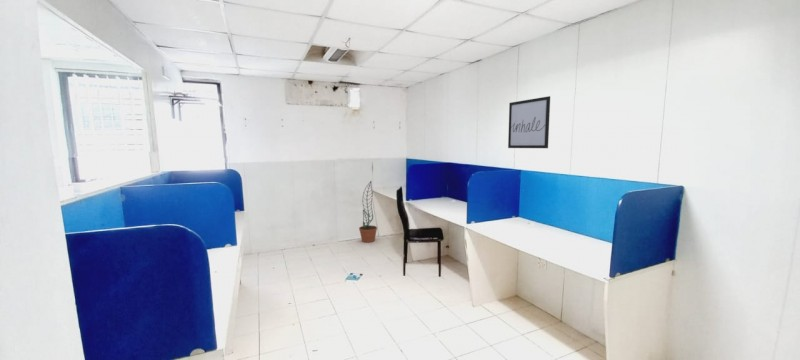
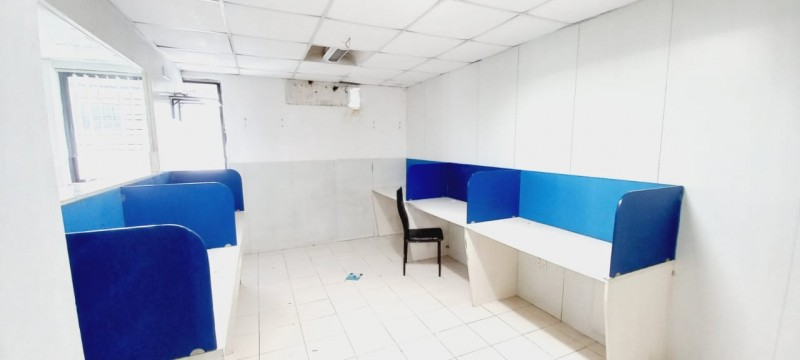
- wall art [507,95,551,149]
- decorative plant [358,180,378,243]
